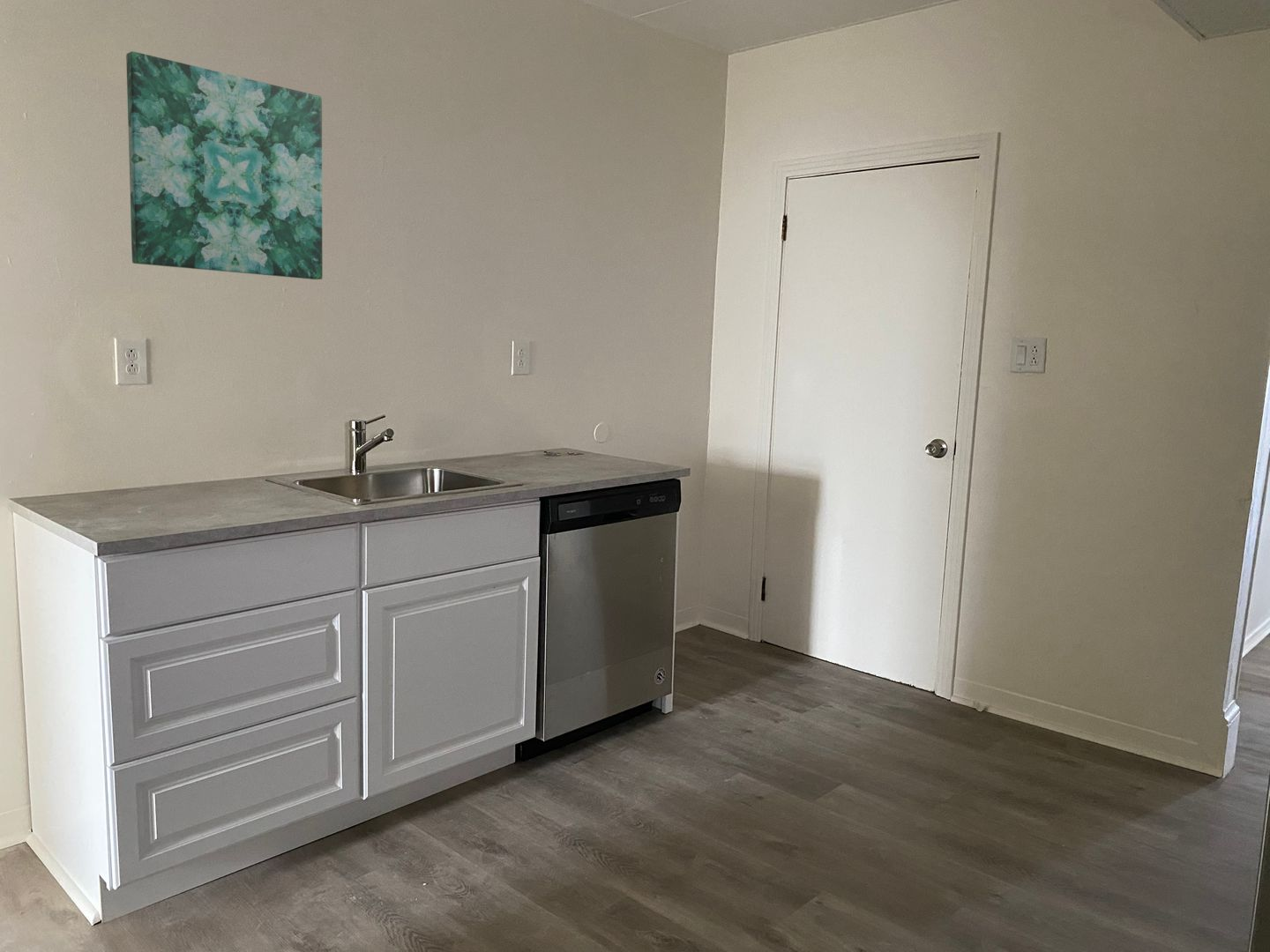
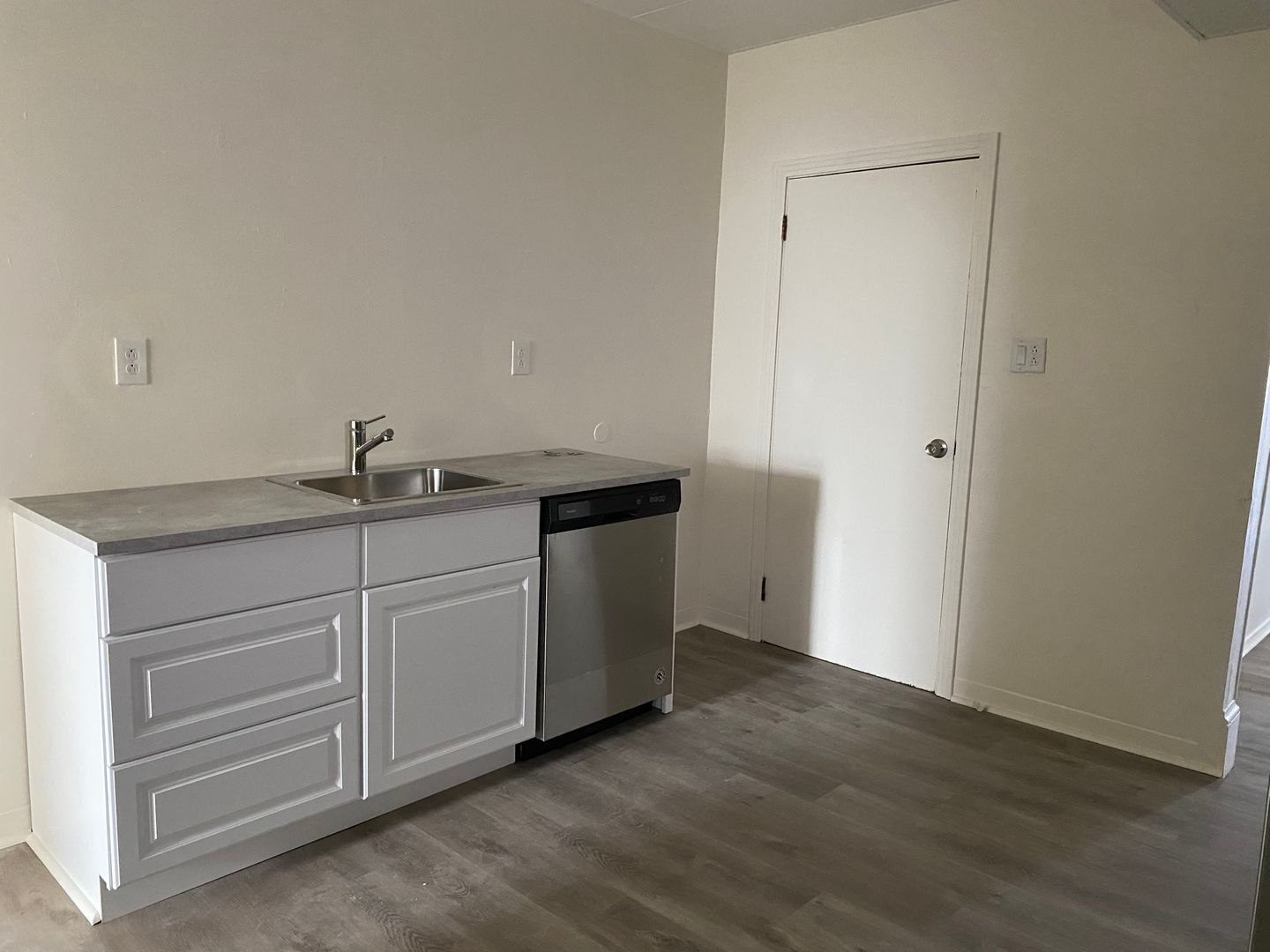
- wall art [125,51,324,280]
